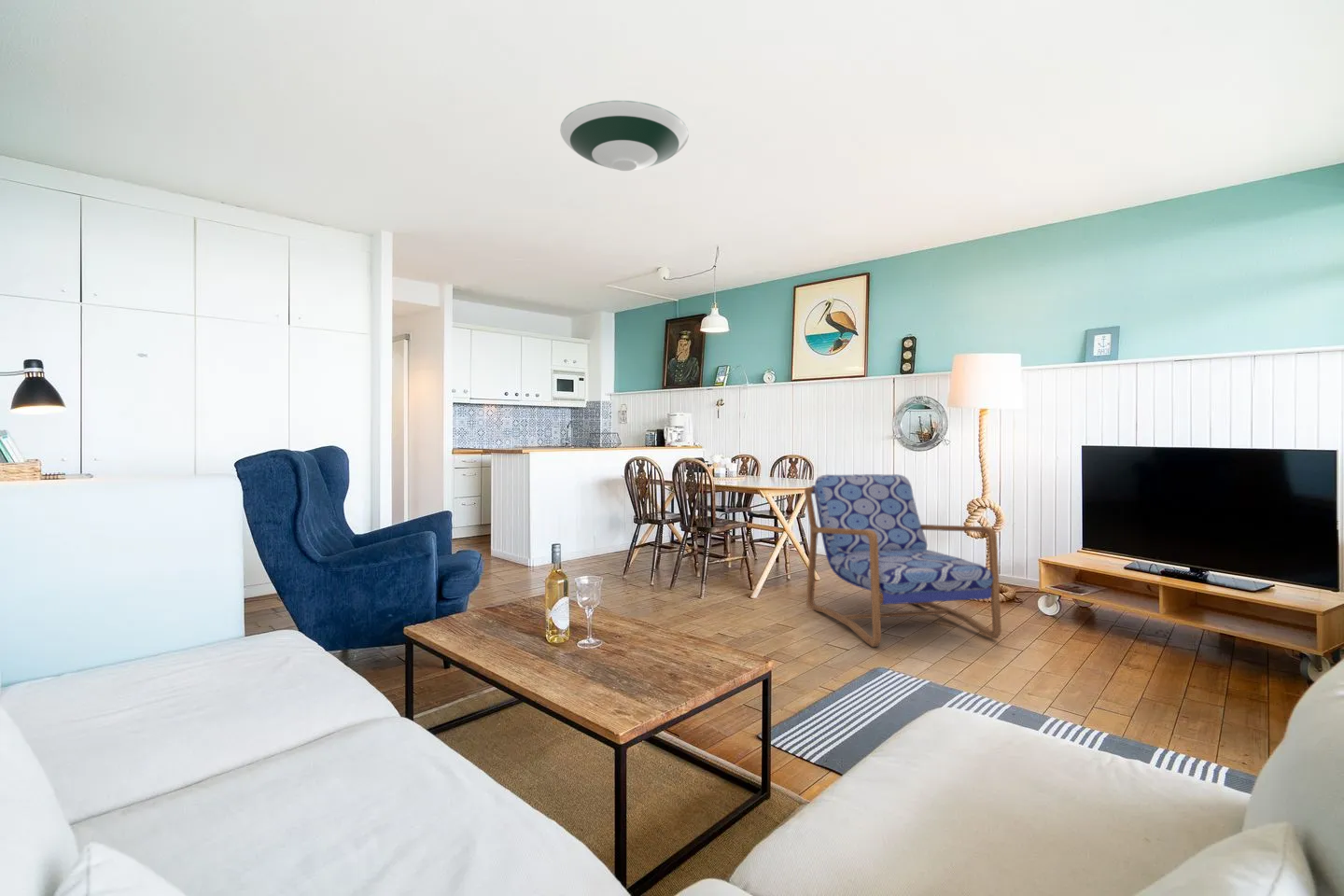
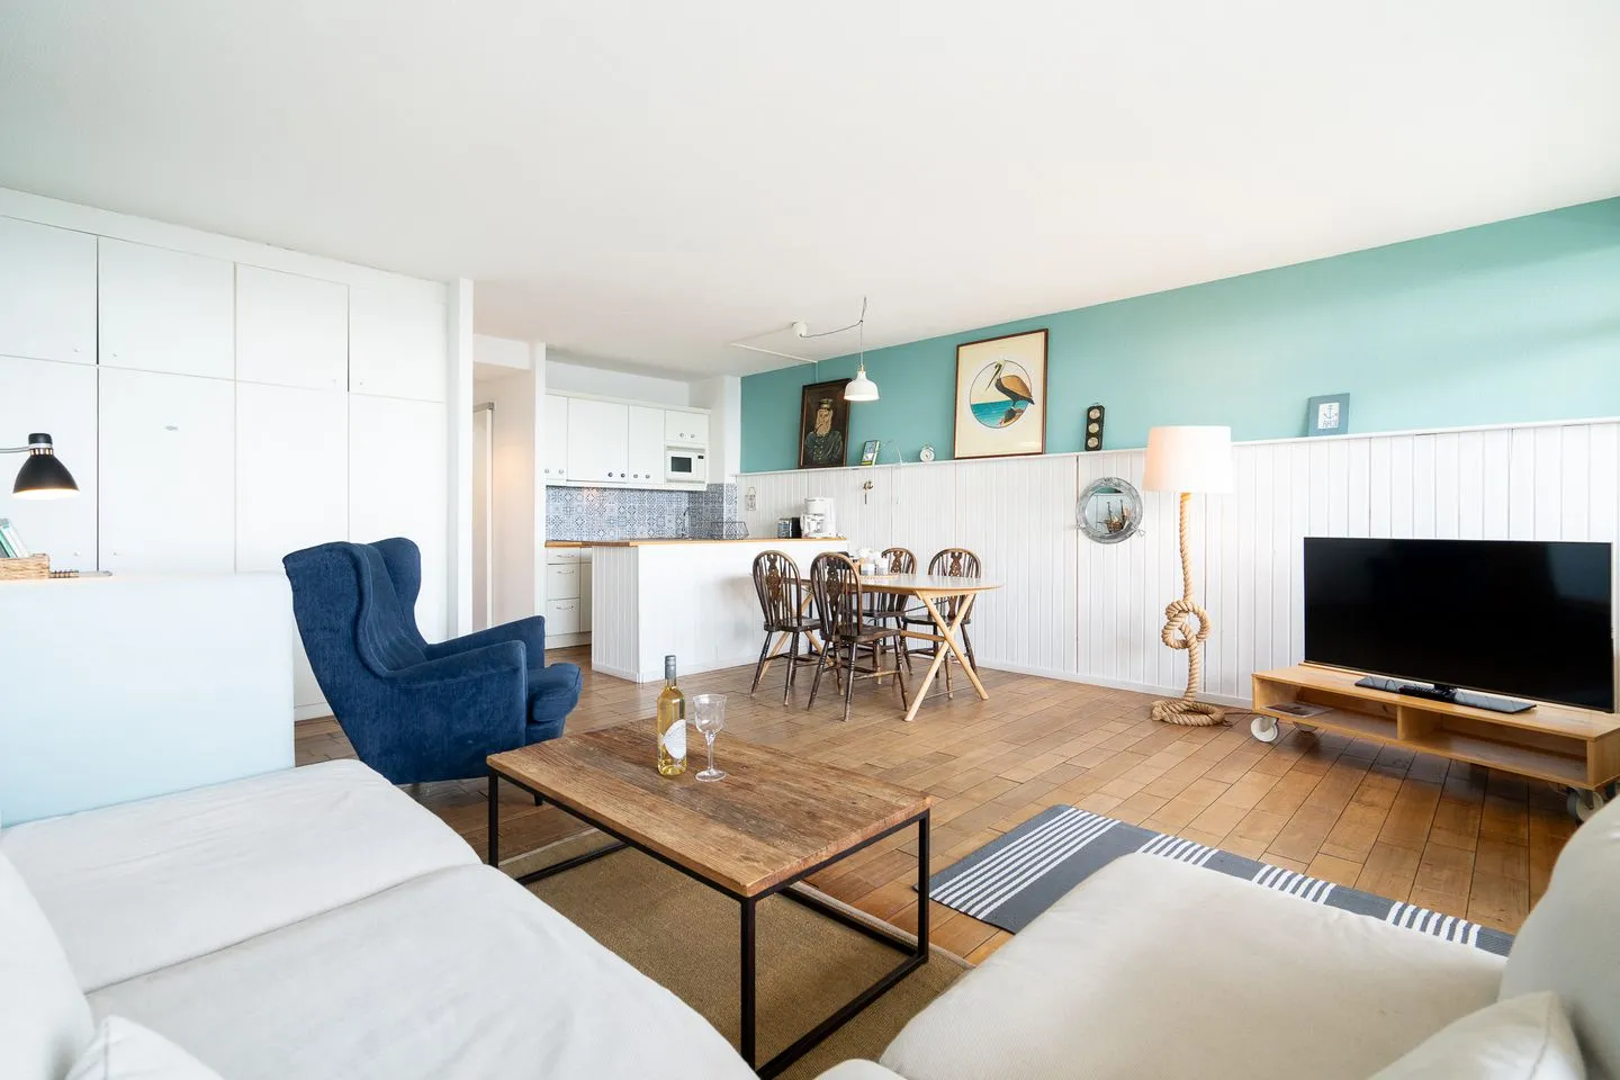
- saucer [559,100,690,172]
- armchair [804,473,1002,648]
